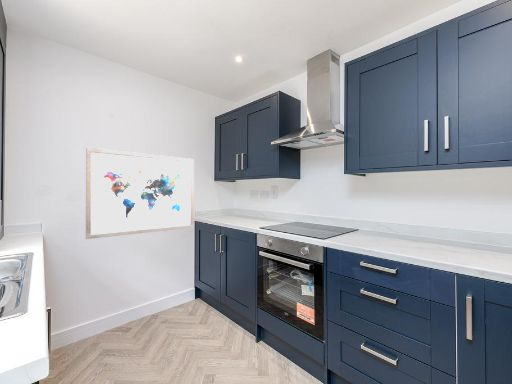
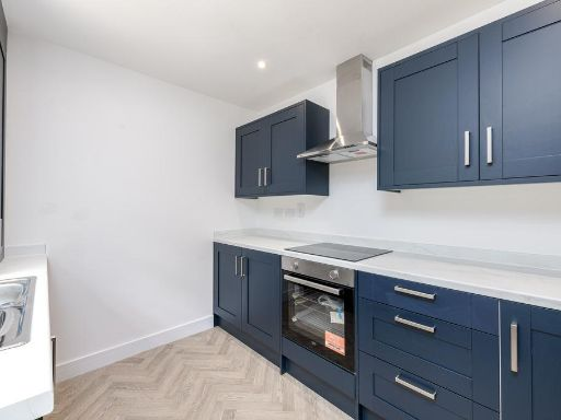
- wall art [85,147,195,240]
